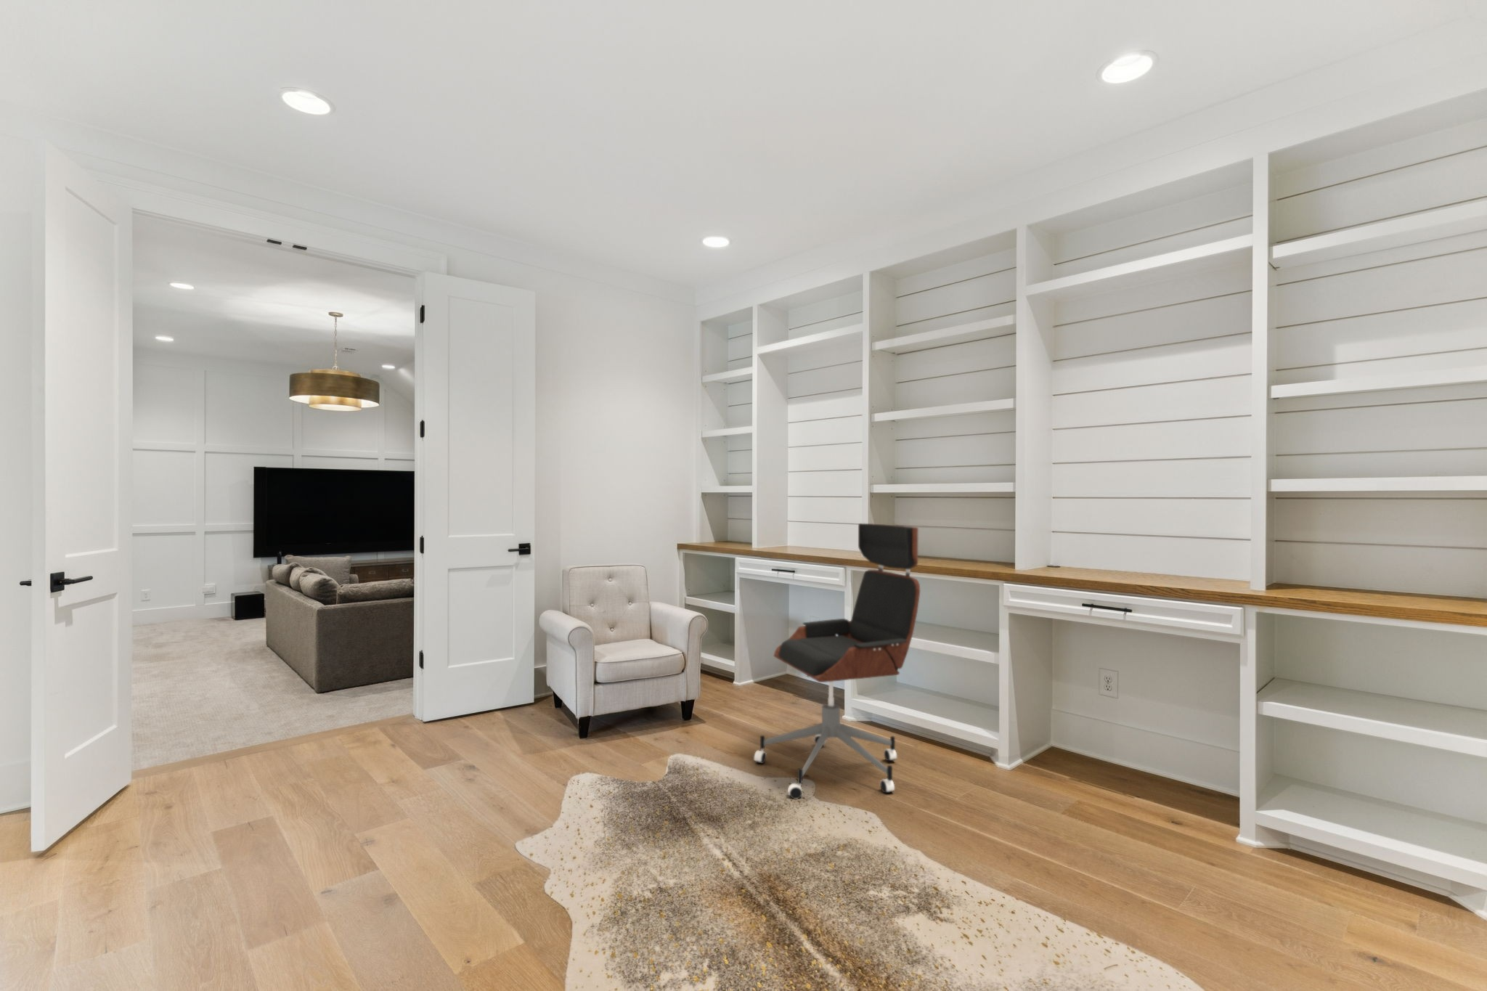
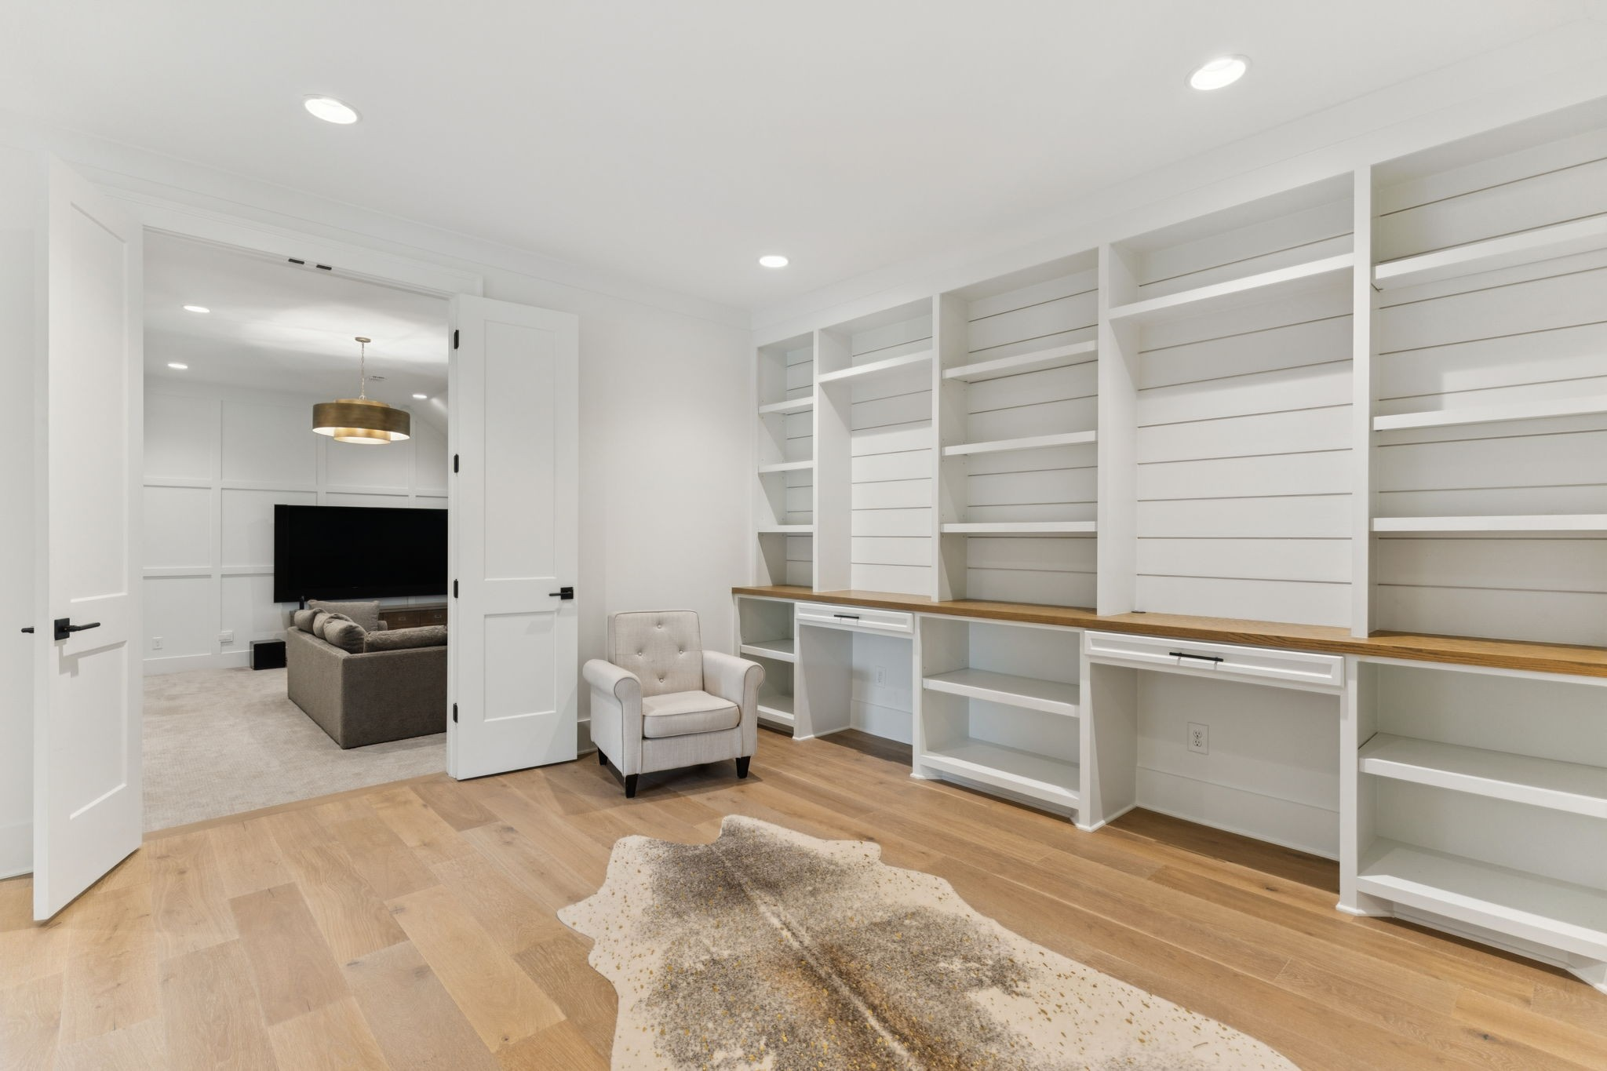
- office chair [754,523,921,800]
